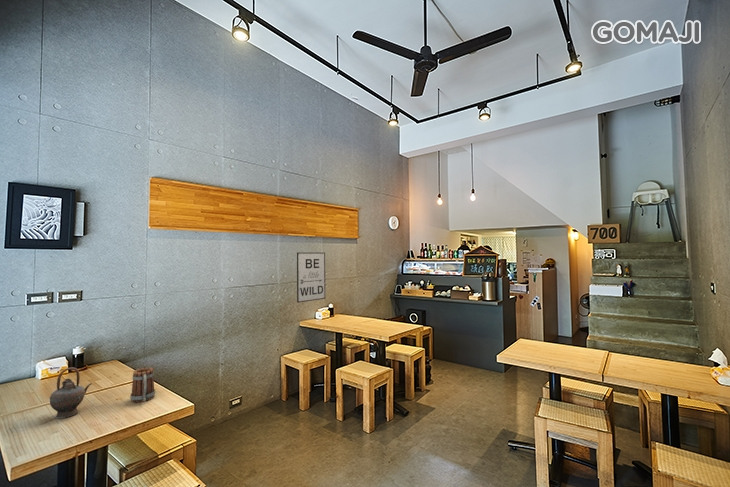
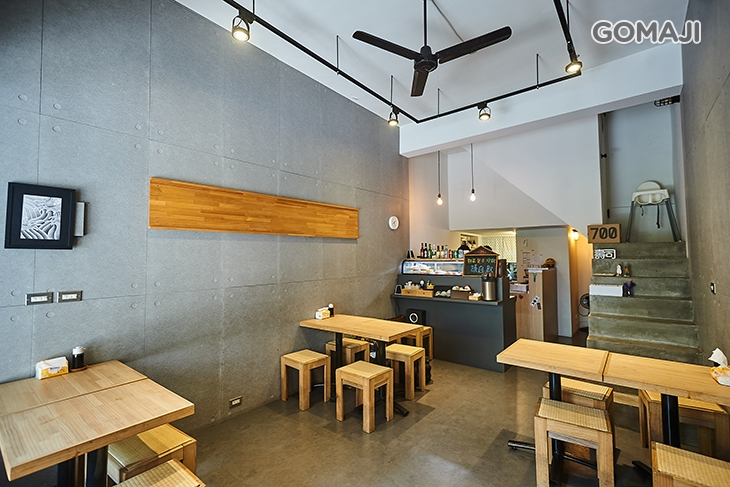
- mug [129,366,156,403]
- wall art [296,252,326,304]
- teapot [49,366,93,419]
